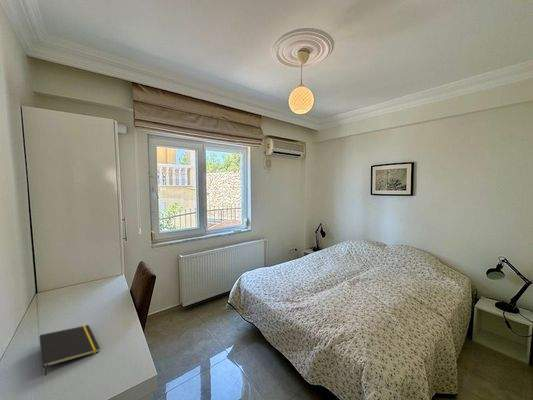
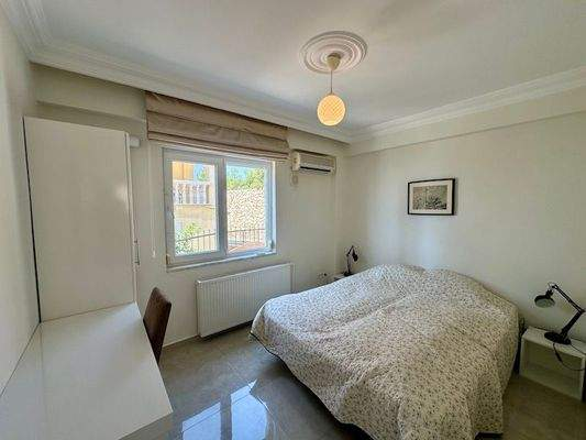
- notepad [38,324,101,377]
